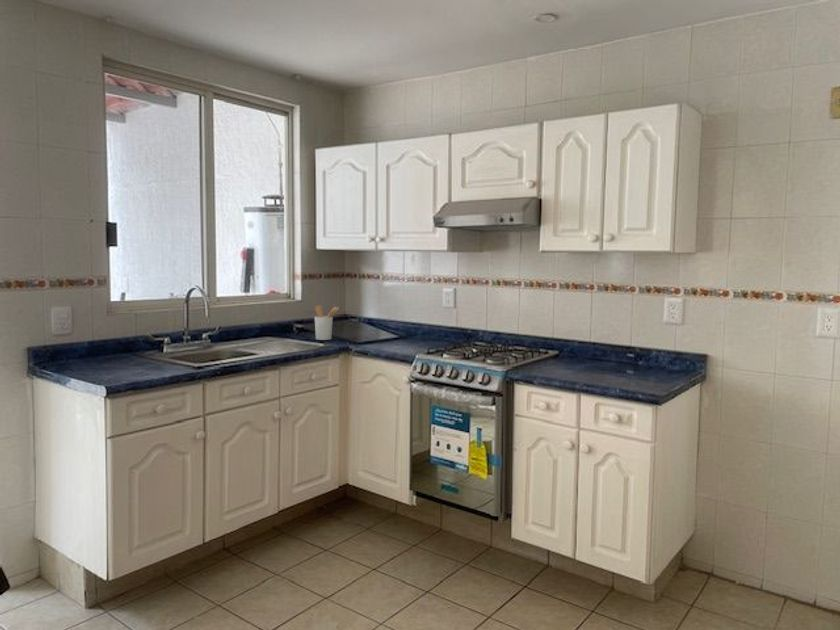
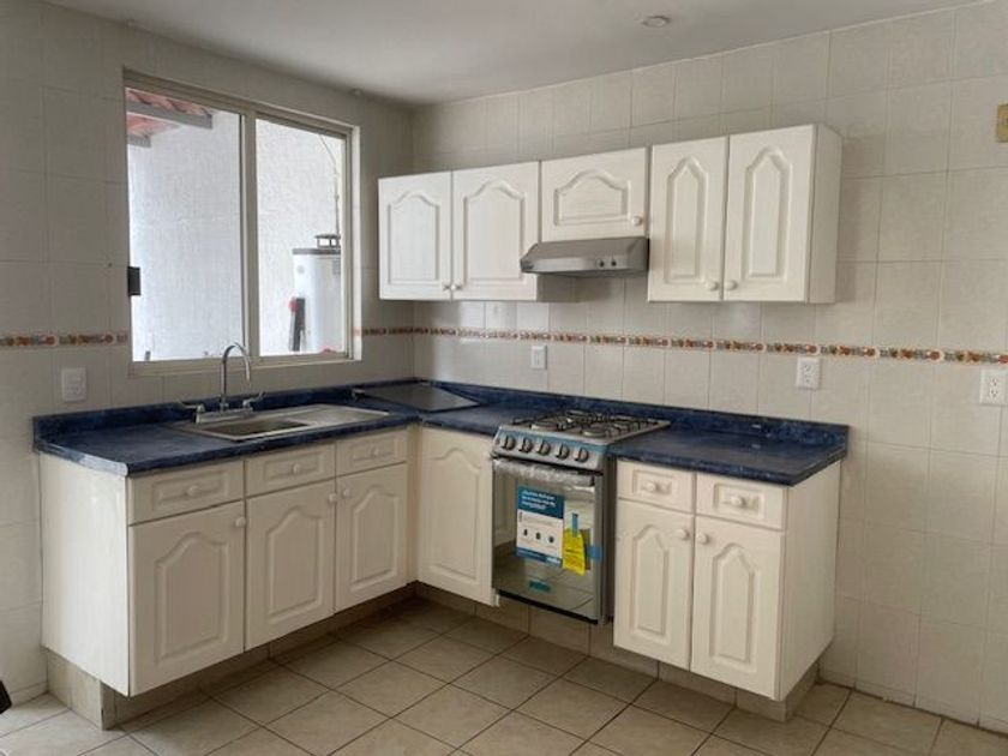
- utensil holder [314,304,341,341]
